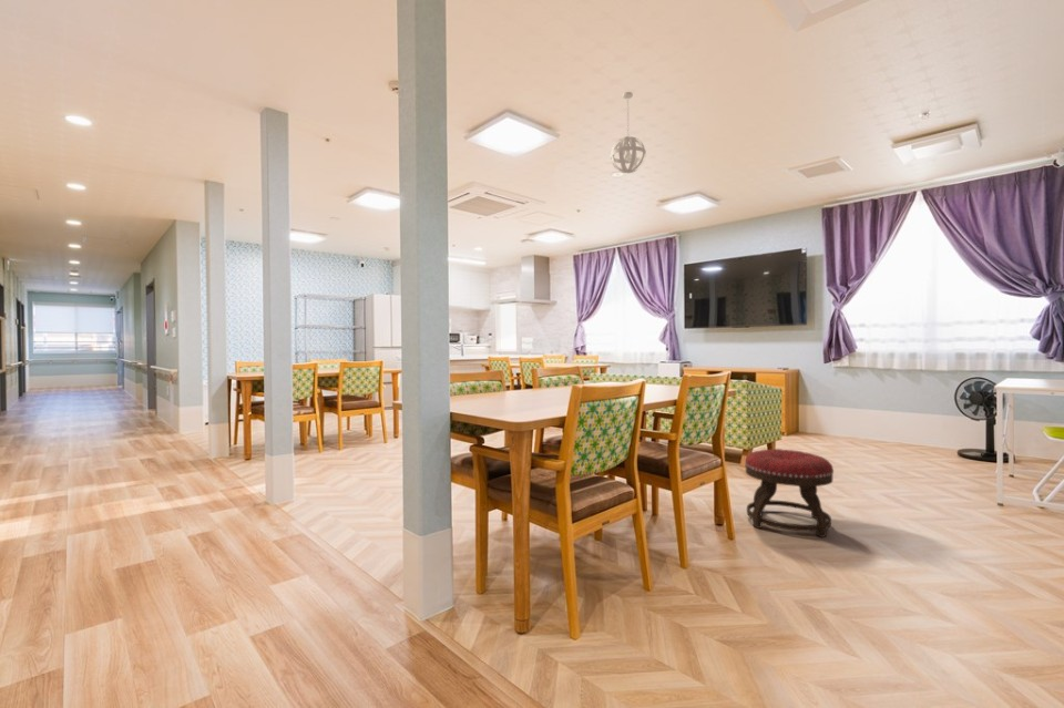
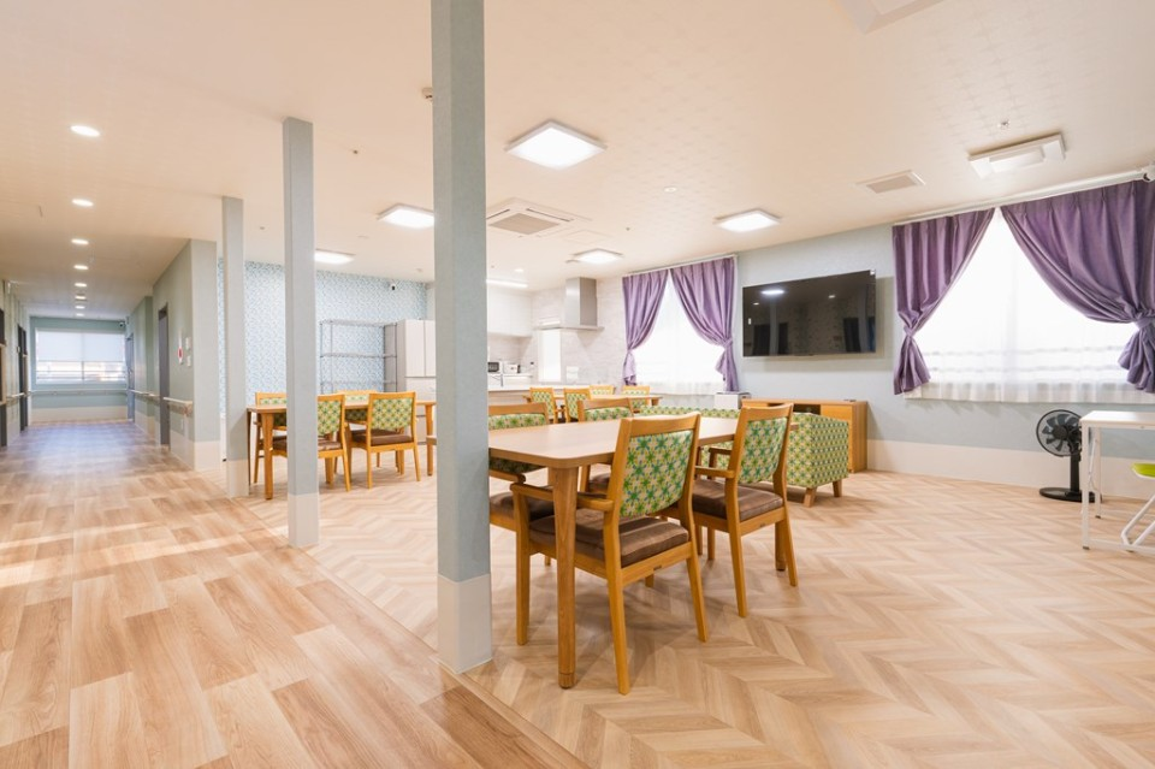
- ottoman [744,448,835,538]
- pendant light [610,91,647,174]
